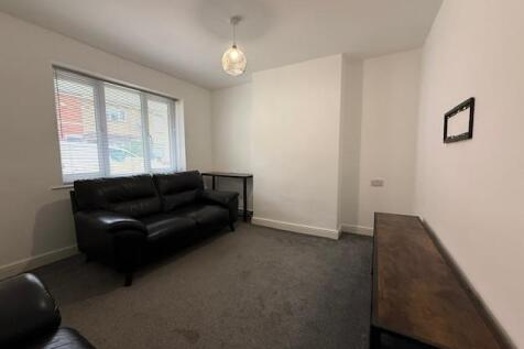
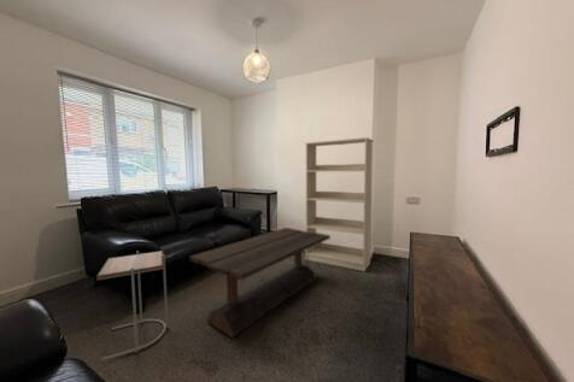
+ side table [95,249,169,362]
+ coffee table [188,227,332,339]
+ bookcase [304,136,375,272]
